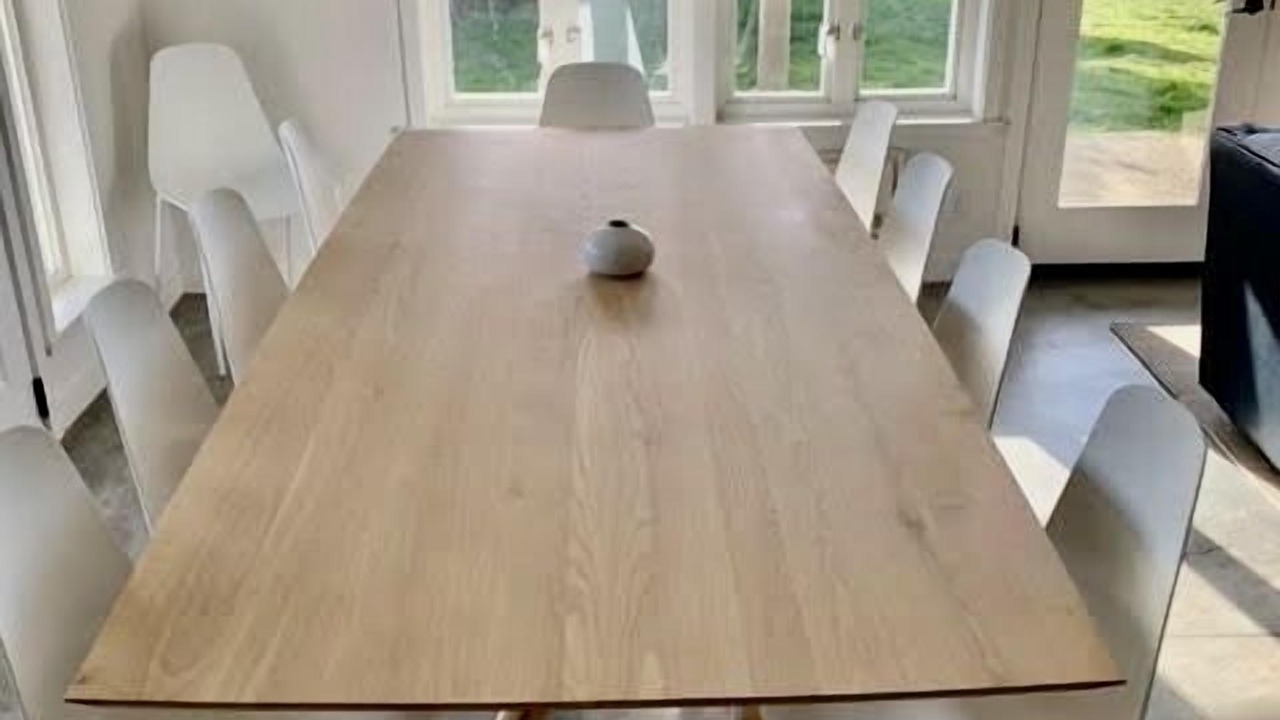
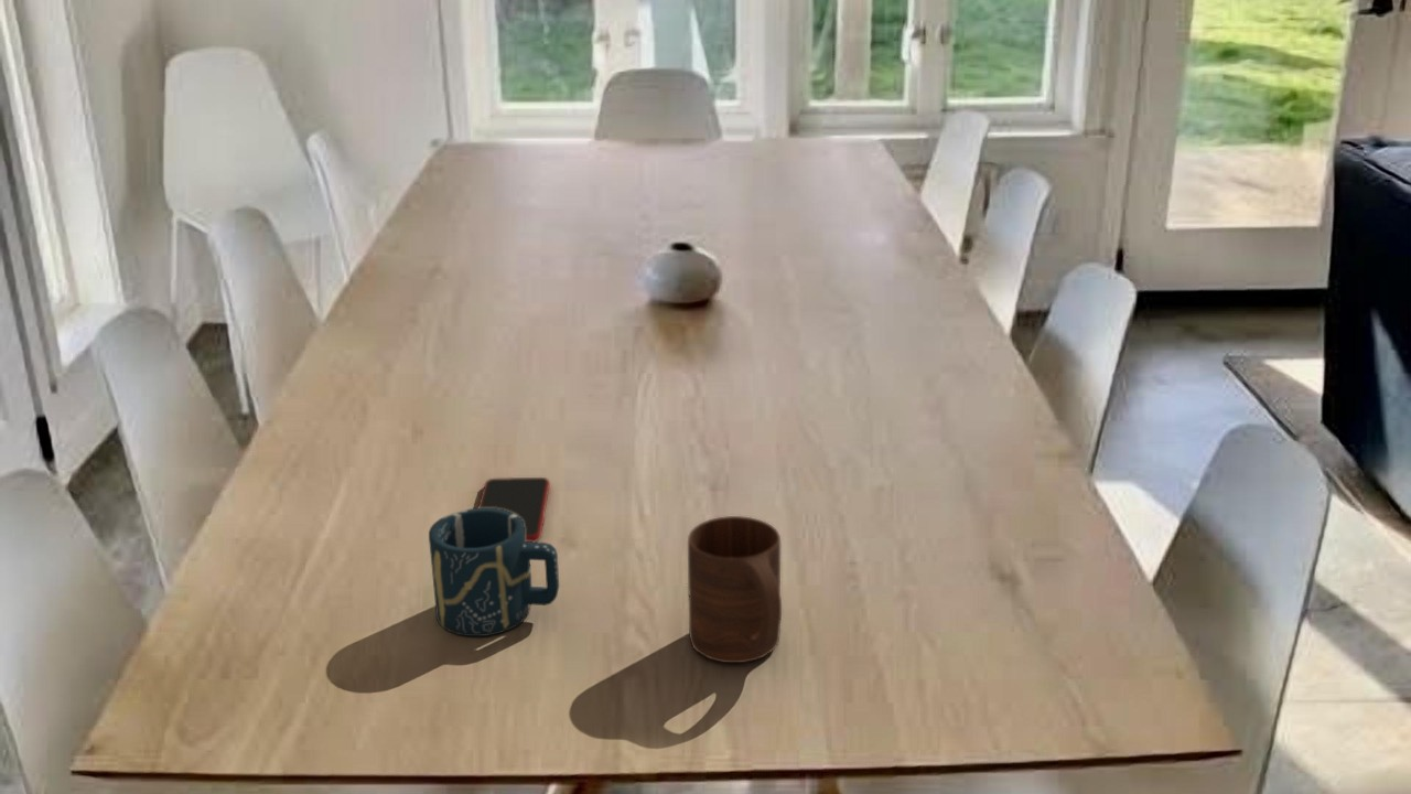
+ cup [428,507,560,637]
+ smartphone [476,476,551,543]
+ cup [687,515,783,664]
